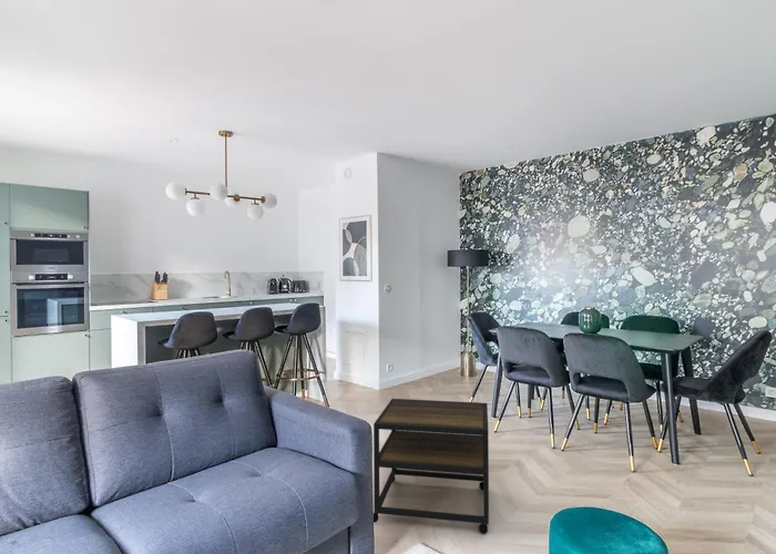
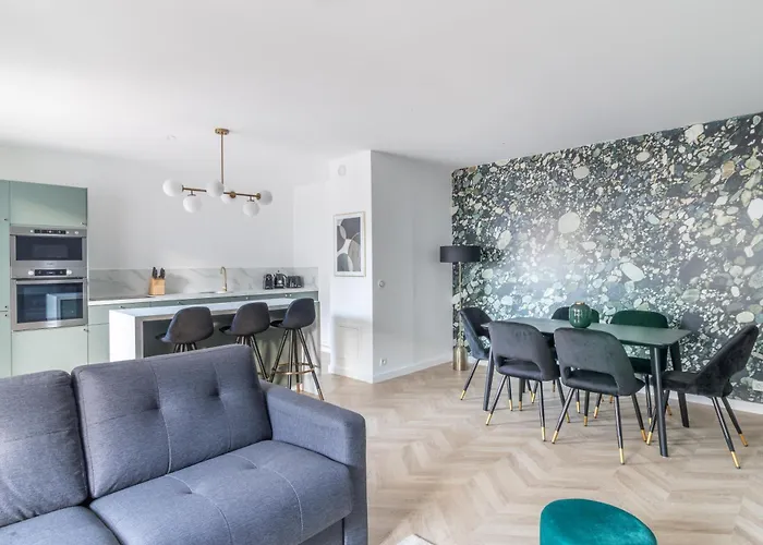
- side table [372,398,490,535]
